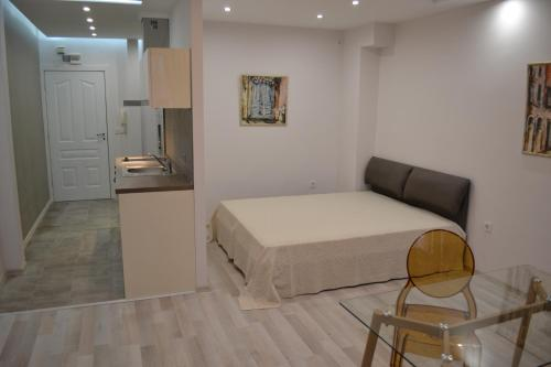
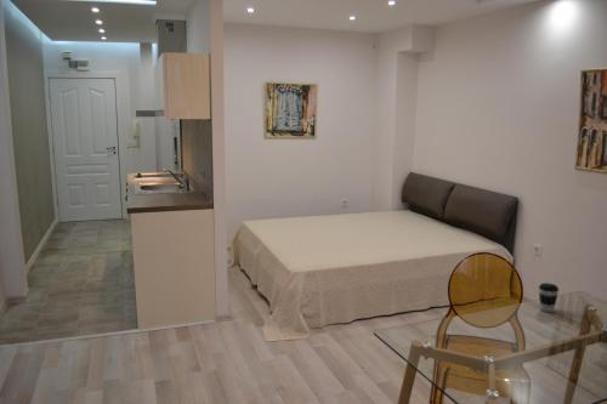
+ coffee cup [538,281,560,313]
